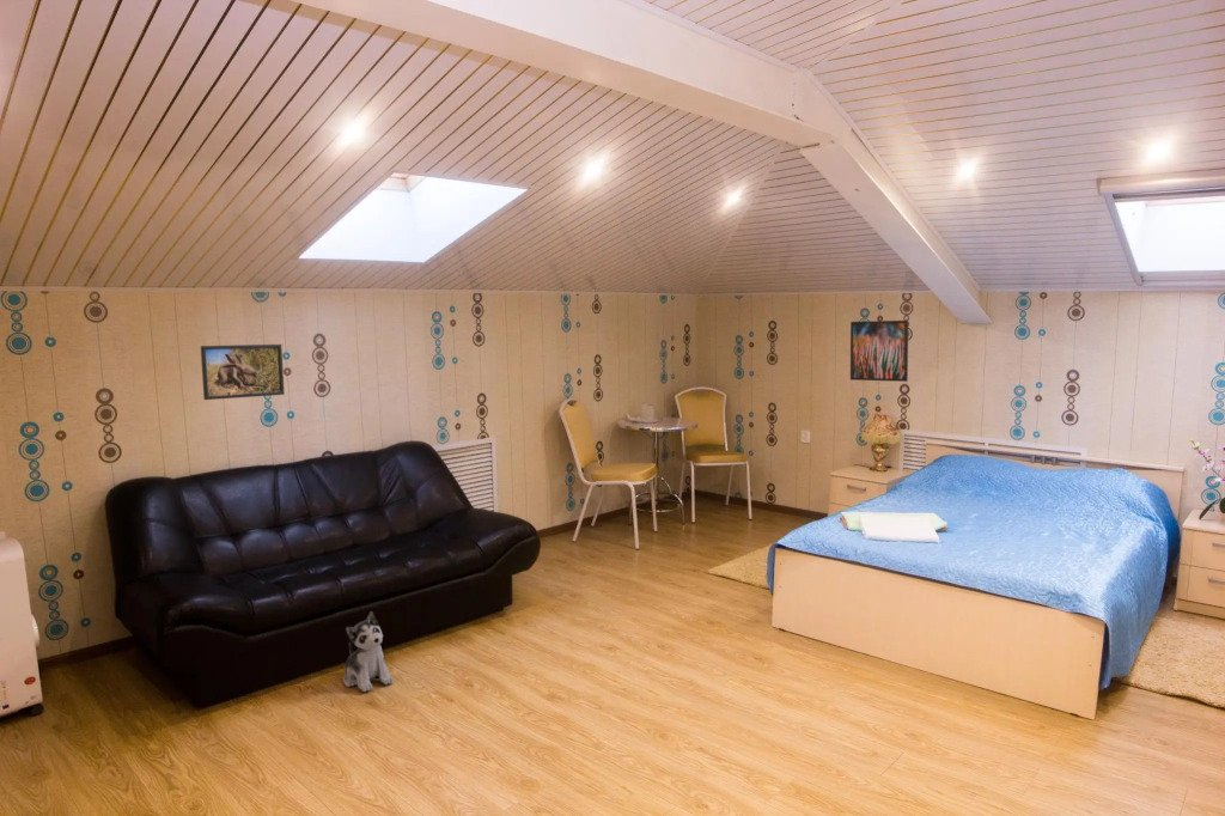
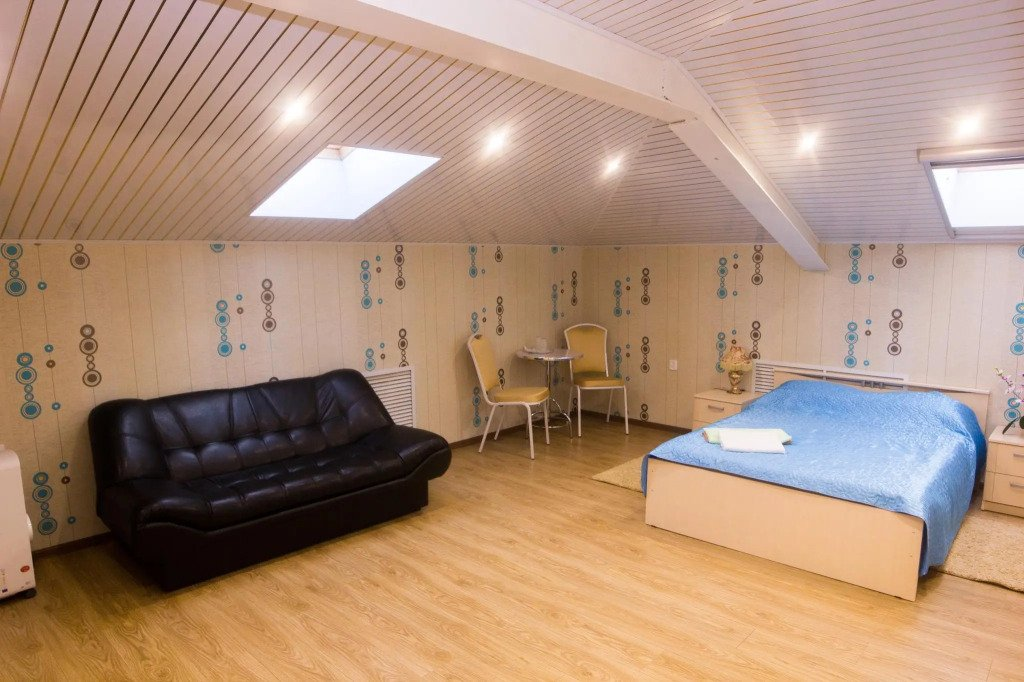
- plush toy [342,610,395,693]
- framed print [849,319,909,383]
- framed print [200,343,285,401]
